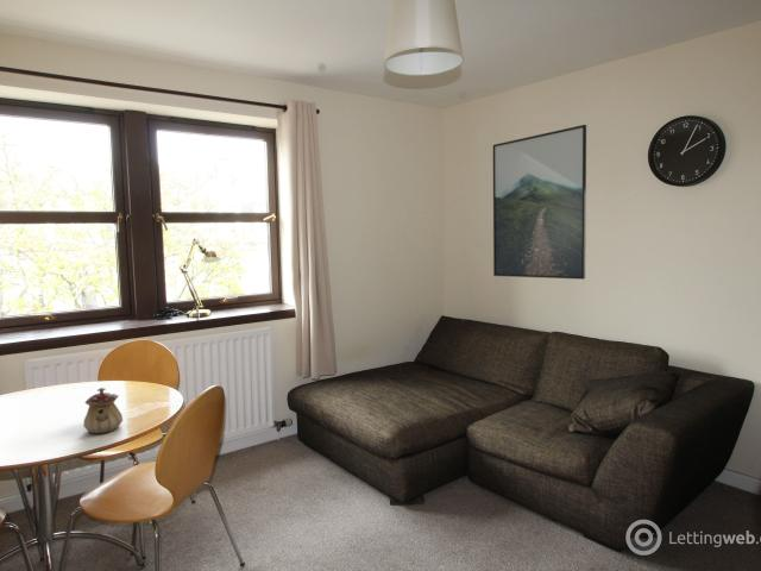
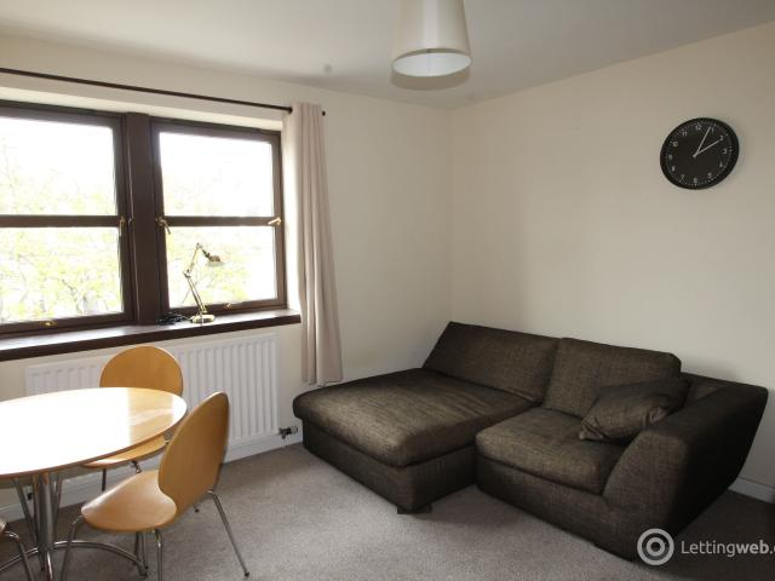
- teapot [82,387,124,434]
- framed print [492,124,587,281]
